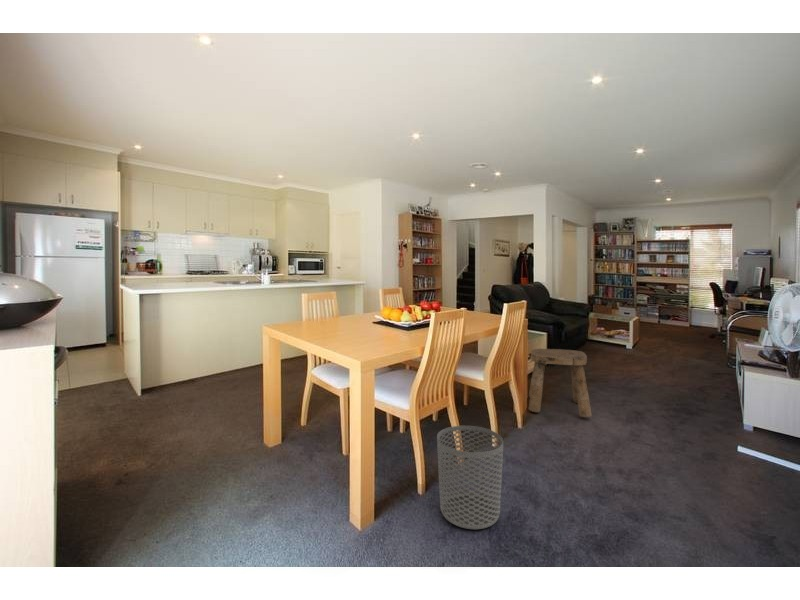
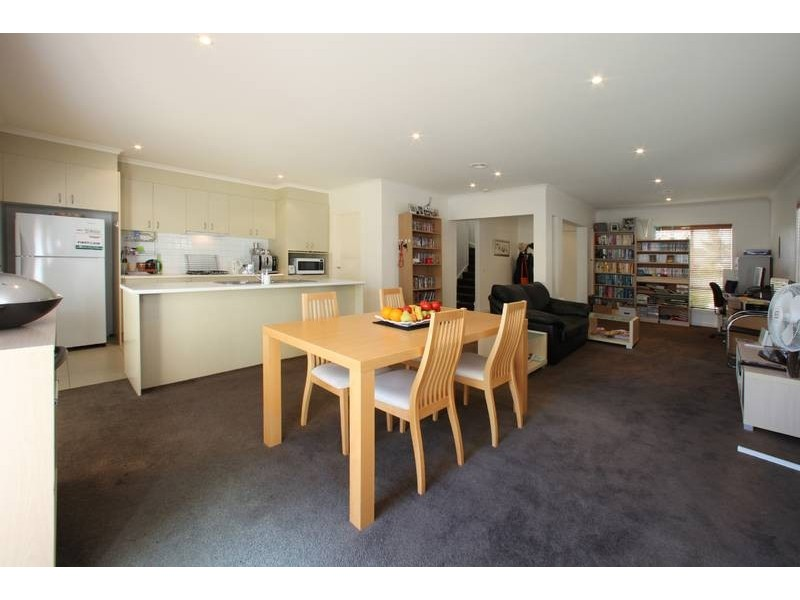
- waste bin [436,425,504,530]
- stool [528,348,593,418]
